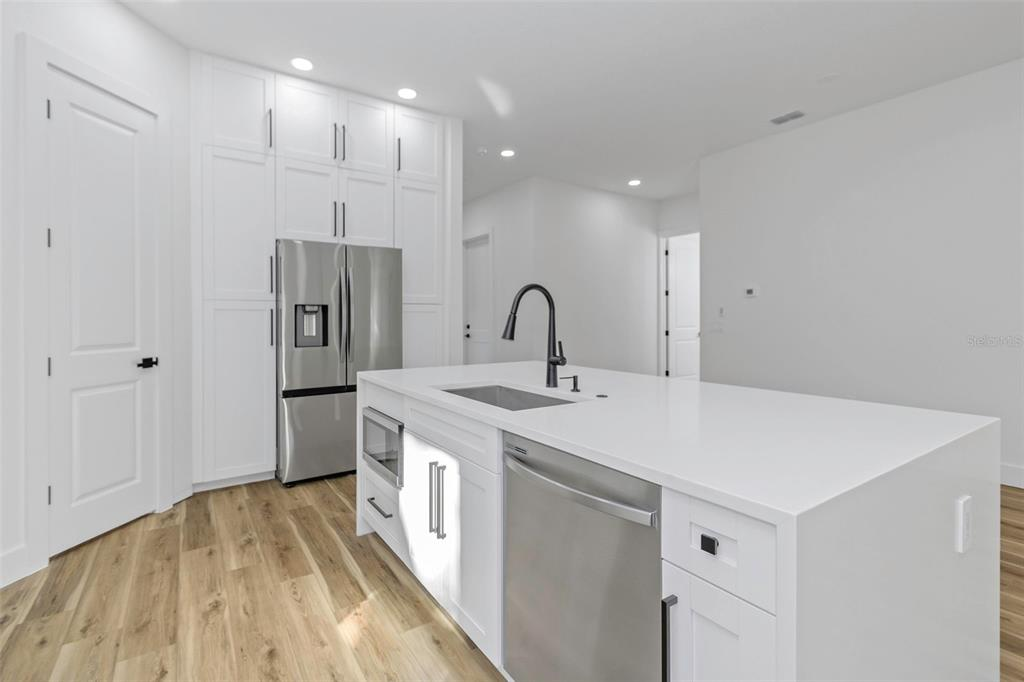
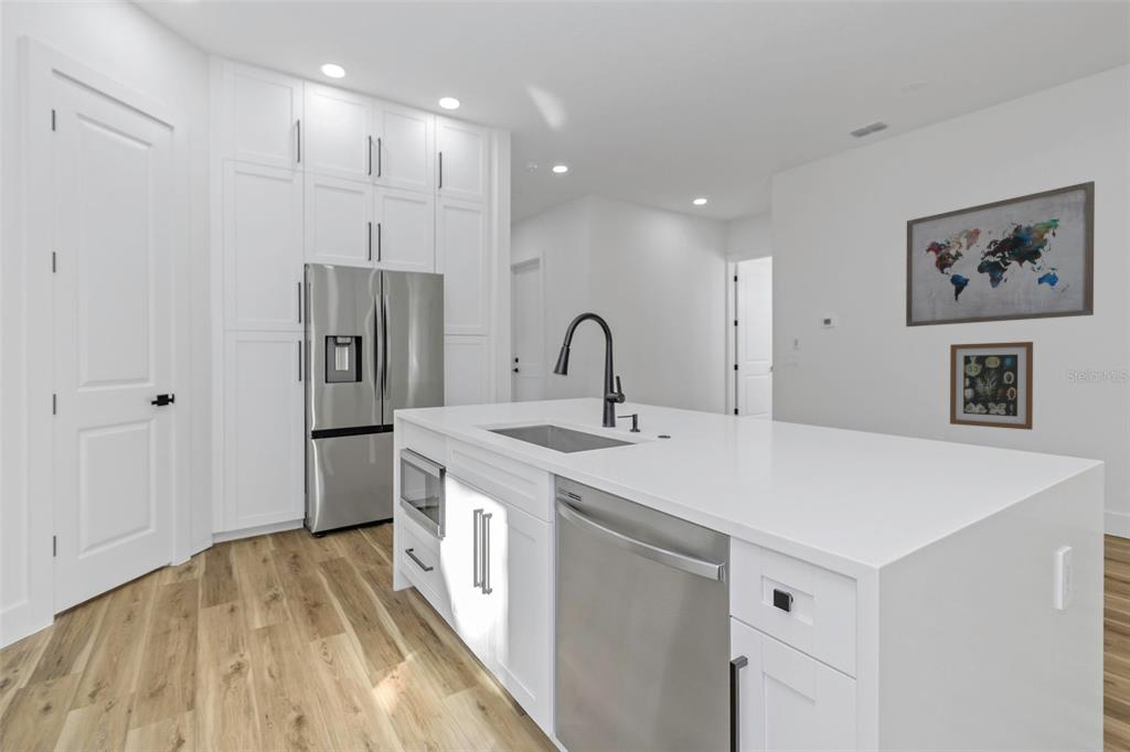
+ wall art [949,341,1034,431]
+ wall art [905,180,1096,327]
